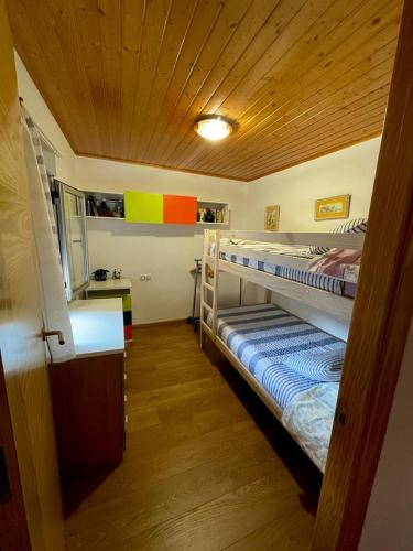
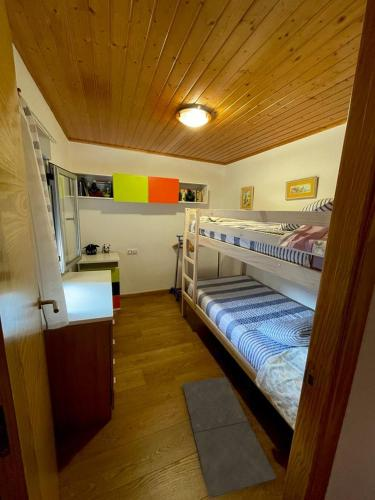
+ door mat [181,376,278,499]
